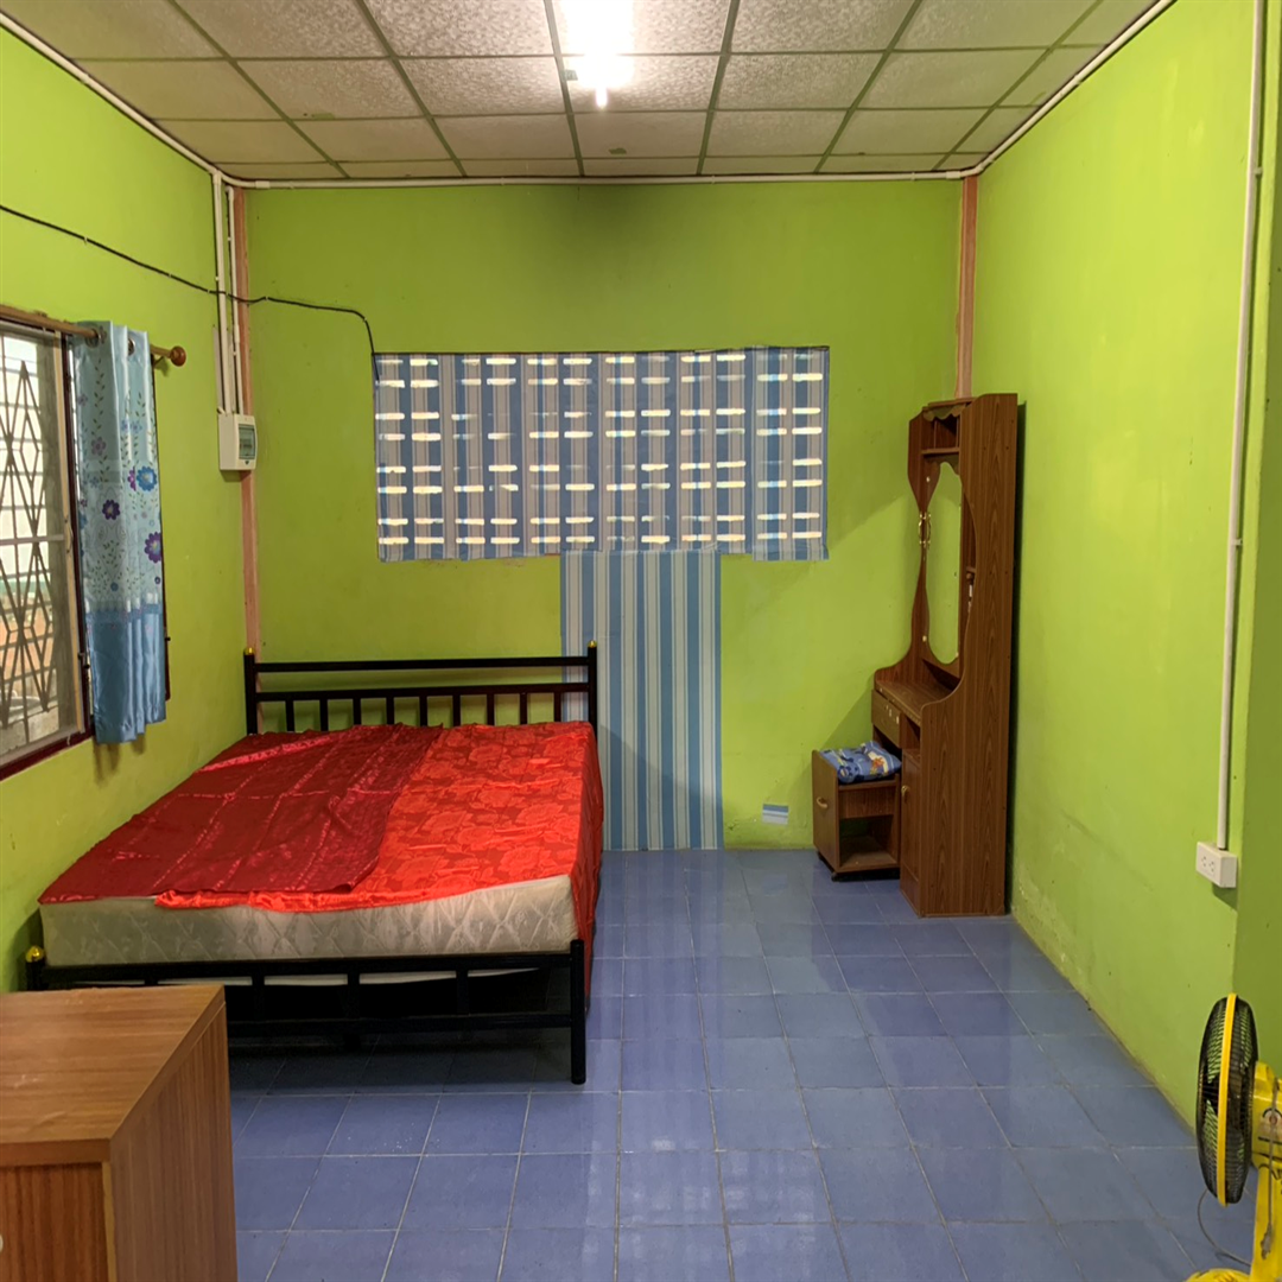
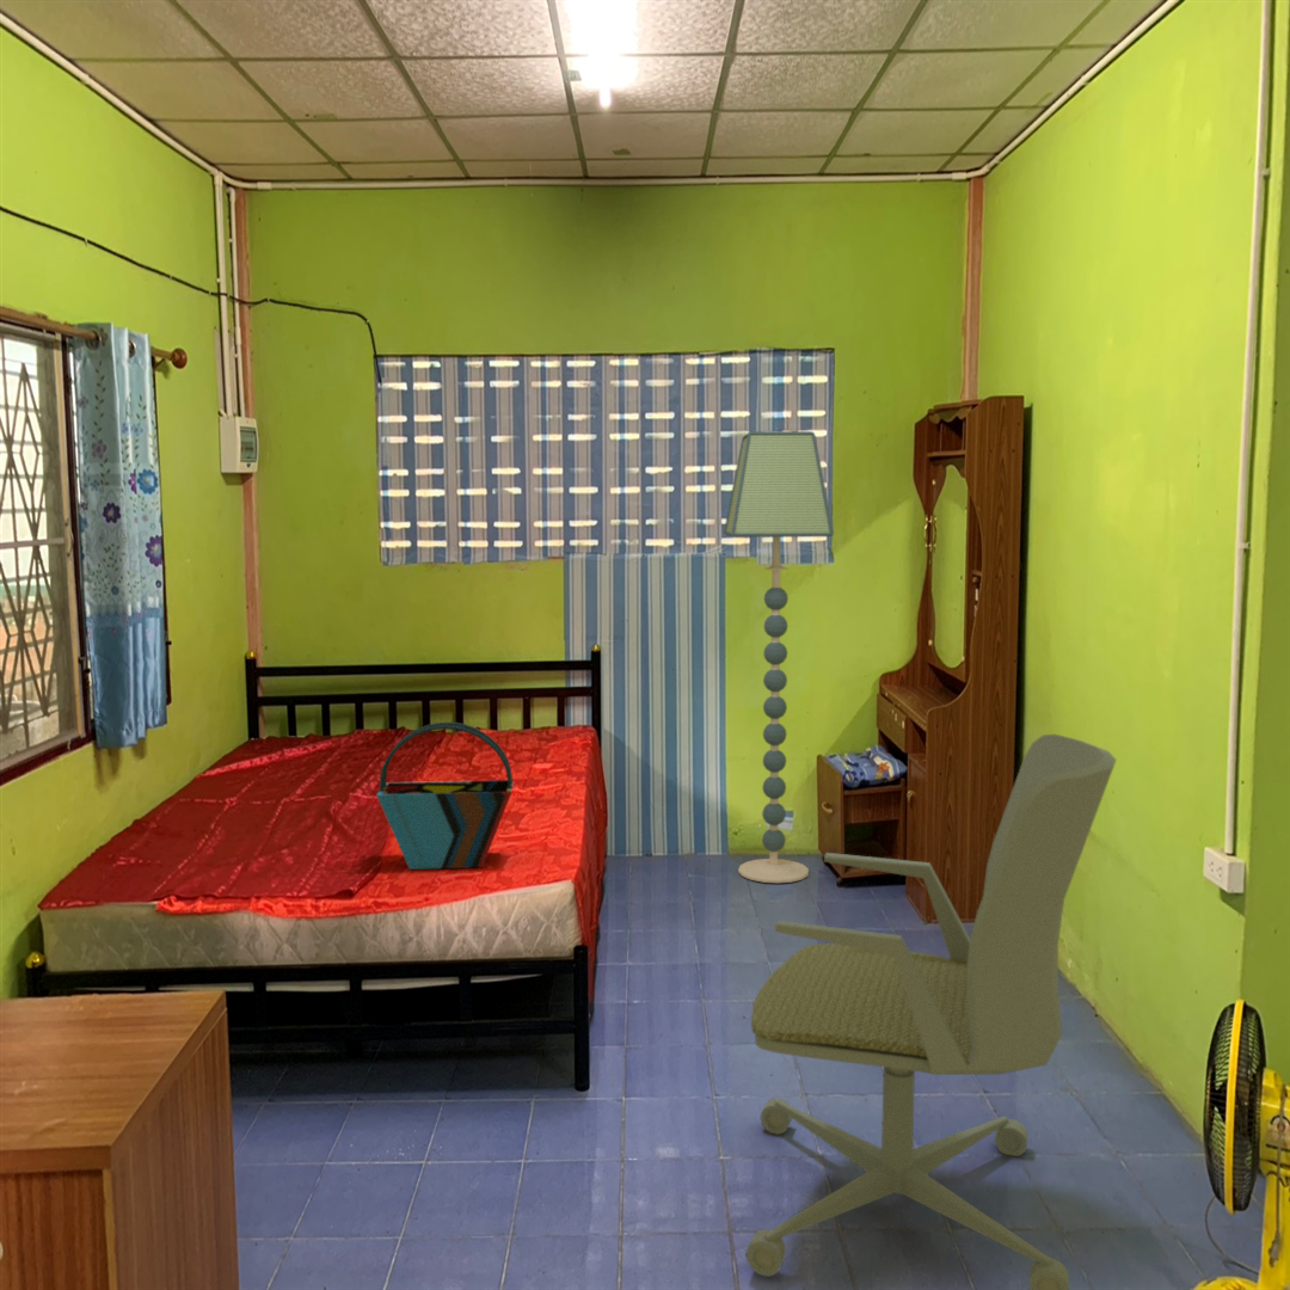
+ tote bag [375,721,515,871]
+ floor lamp [723,430,835,884]
+ office chair [745,733,1118,1290]
